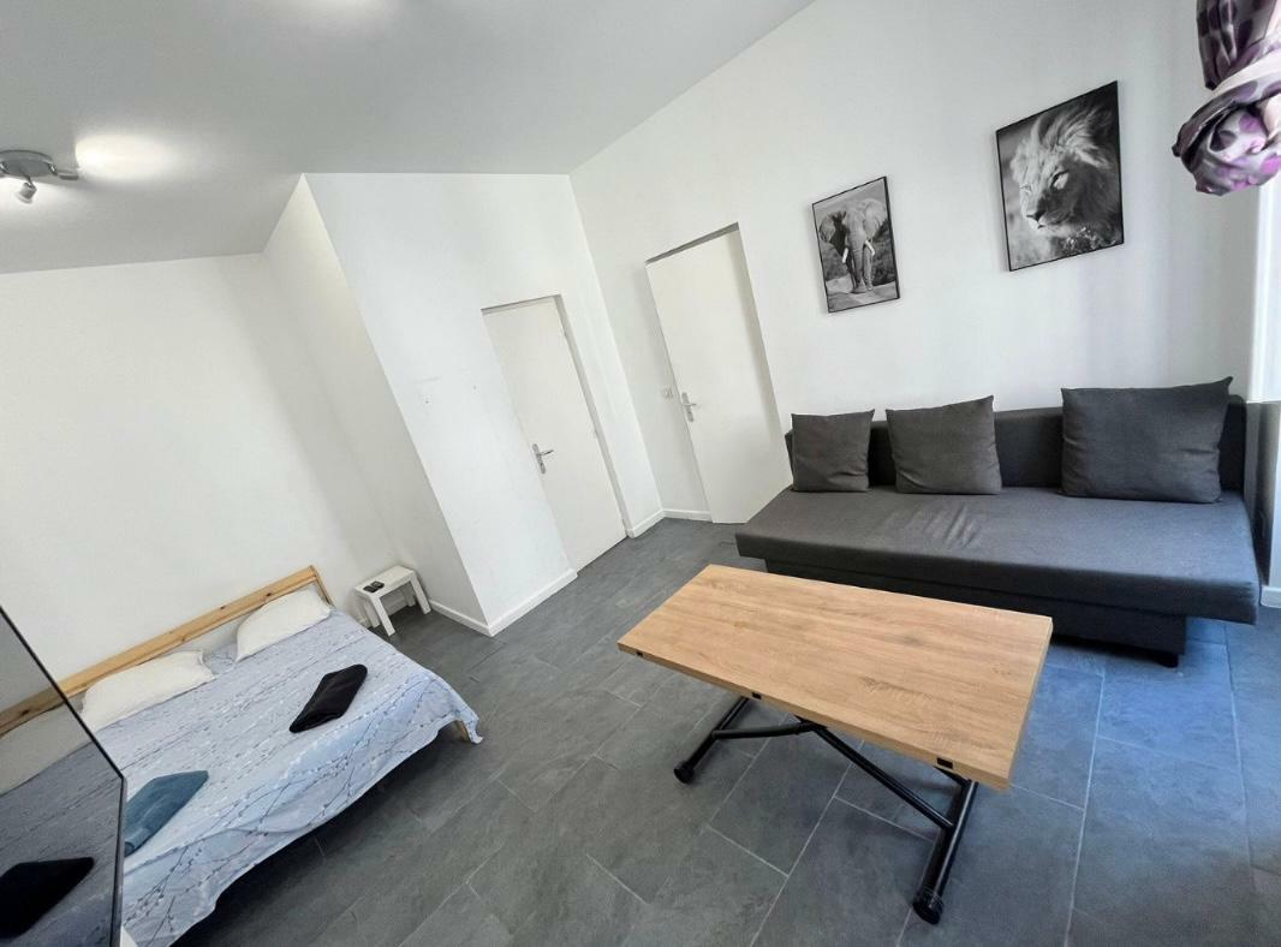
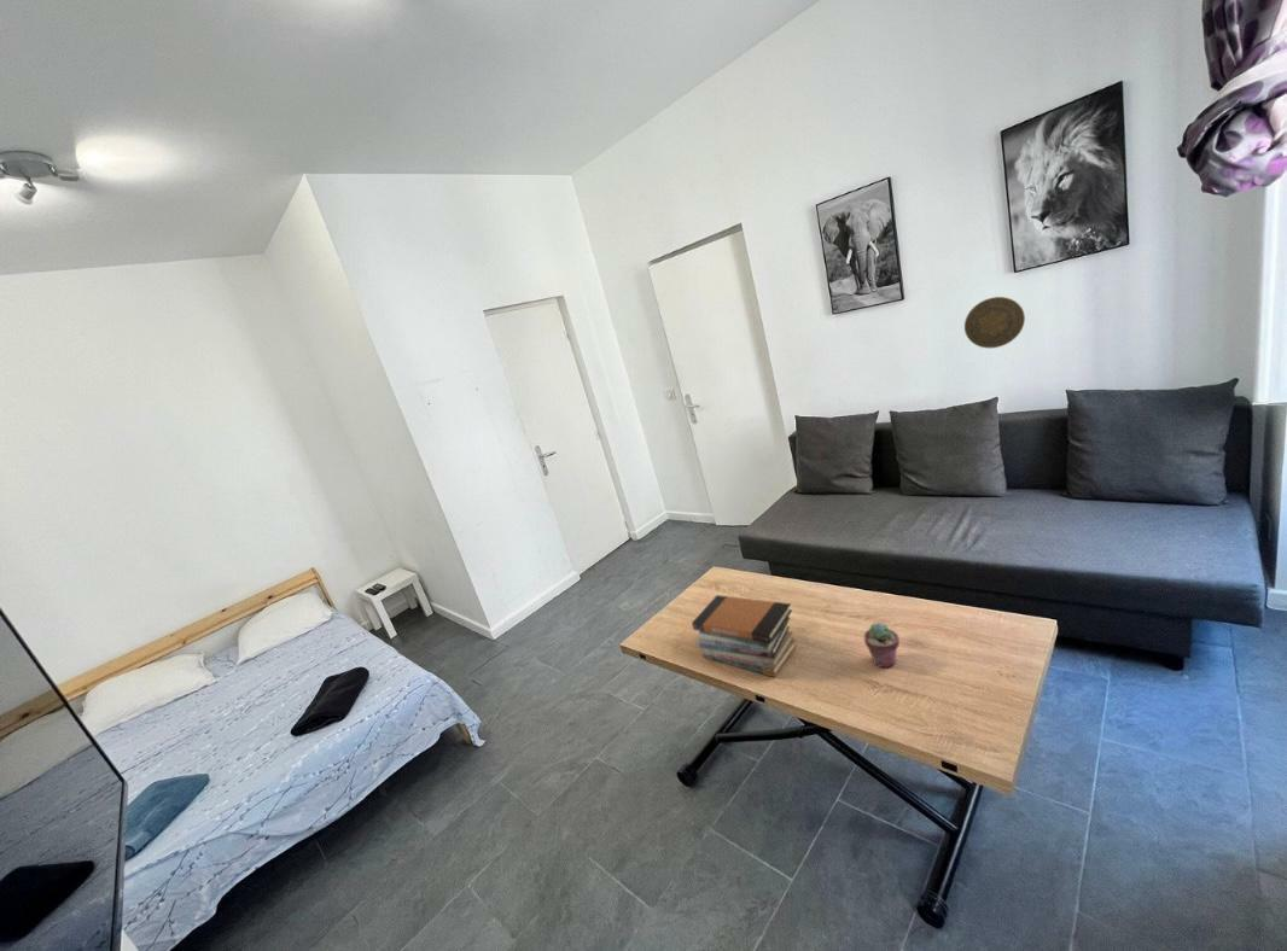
+ decorative plate [963,296,1026,349]
+ book stack [691,594,798,678]
+ potted succulent [863,622,901,669]
